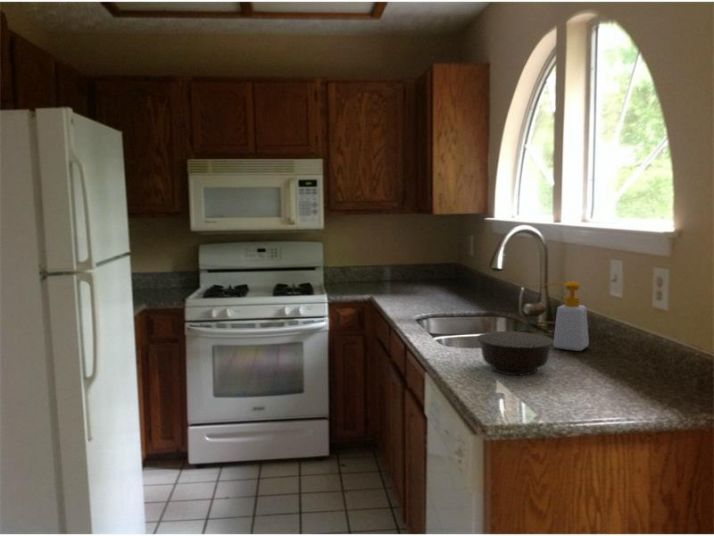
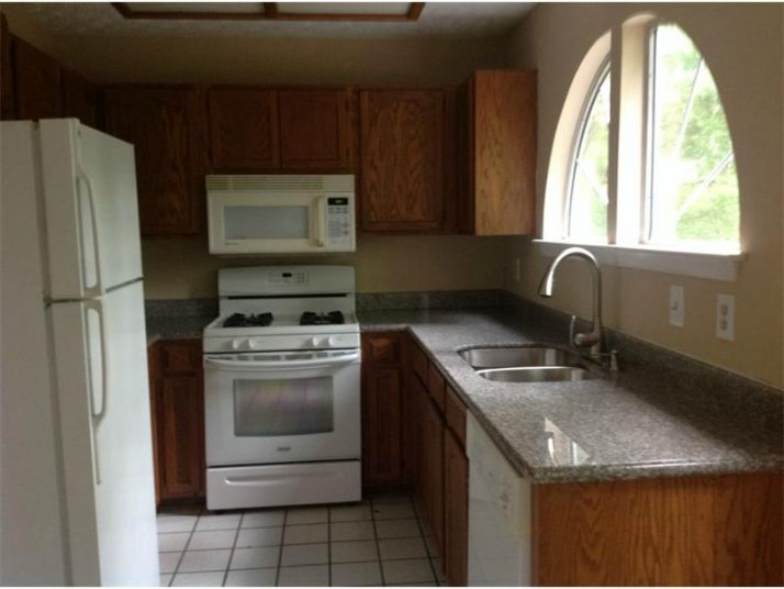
- bowl [476,330,554,376]
- soap bottle [544,281,590,352]
